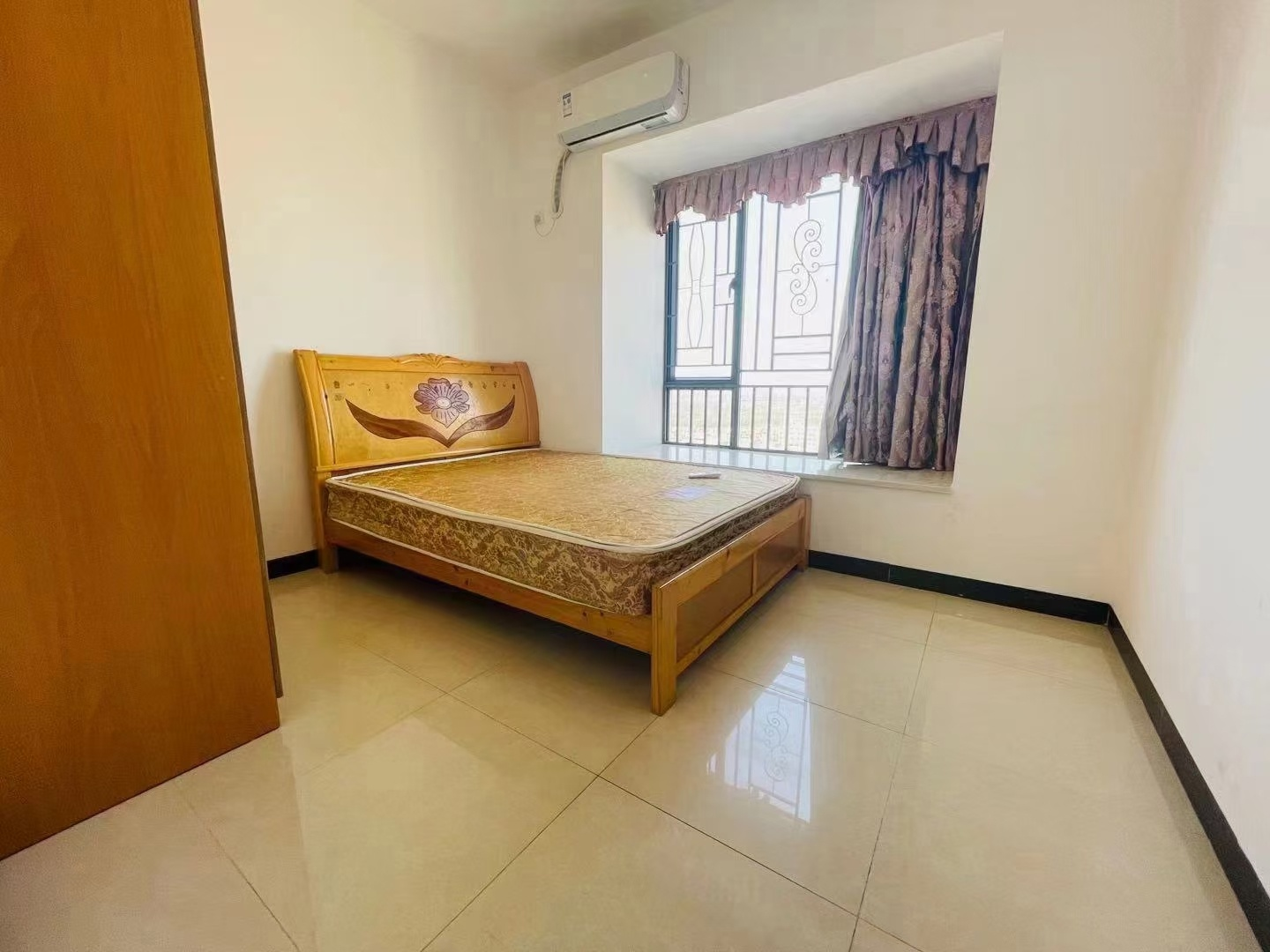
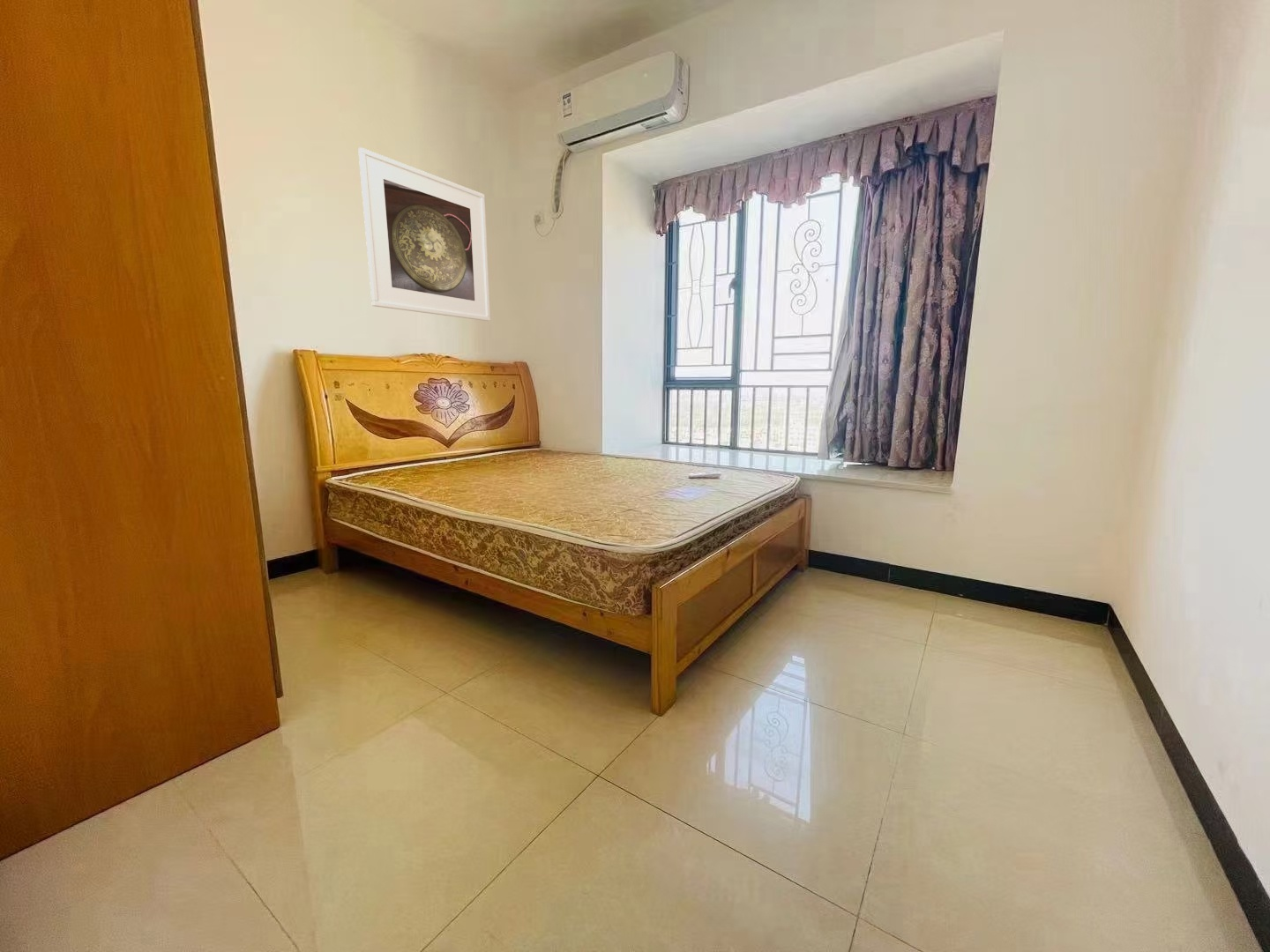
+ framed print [357,146,491,322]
